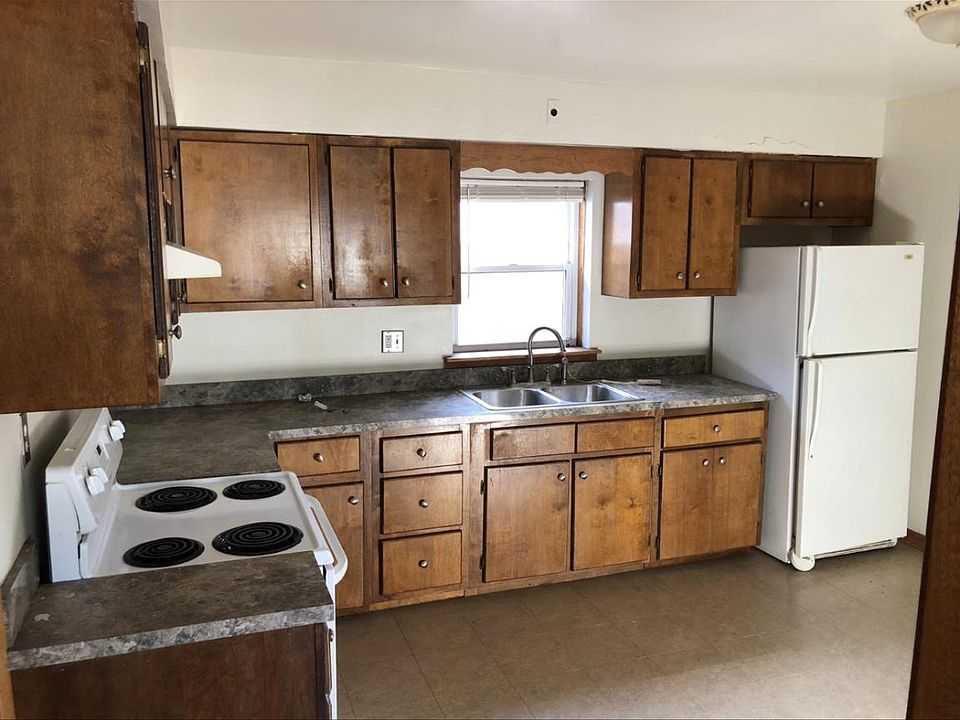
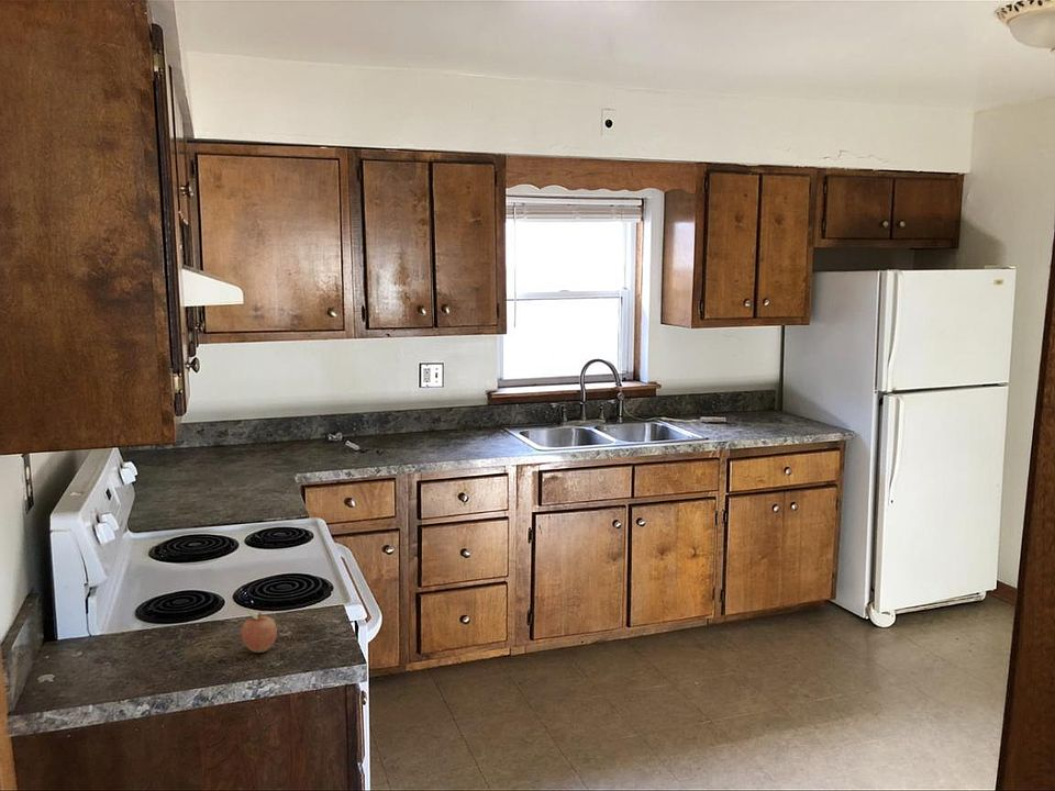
+ fruit [241,608,278,654]
